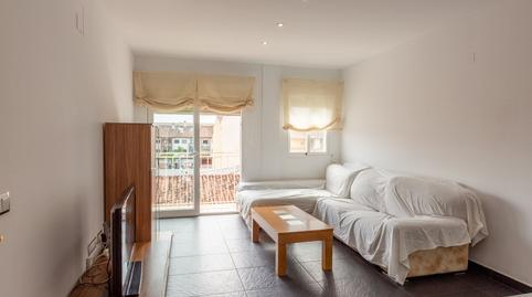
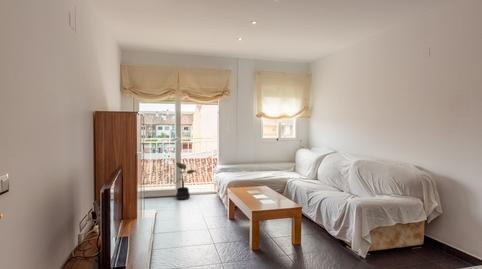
+ potted plant [173,162,199,201]
